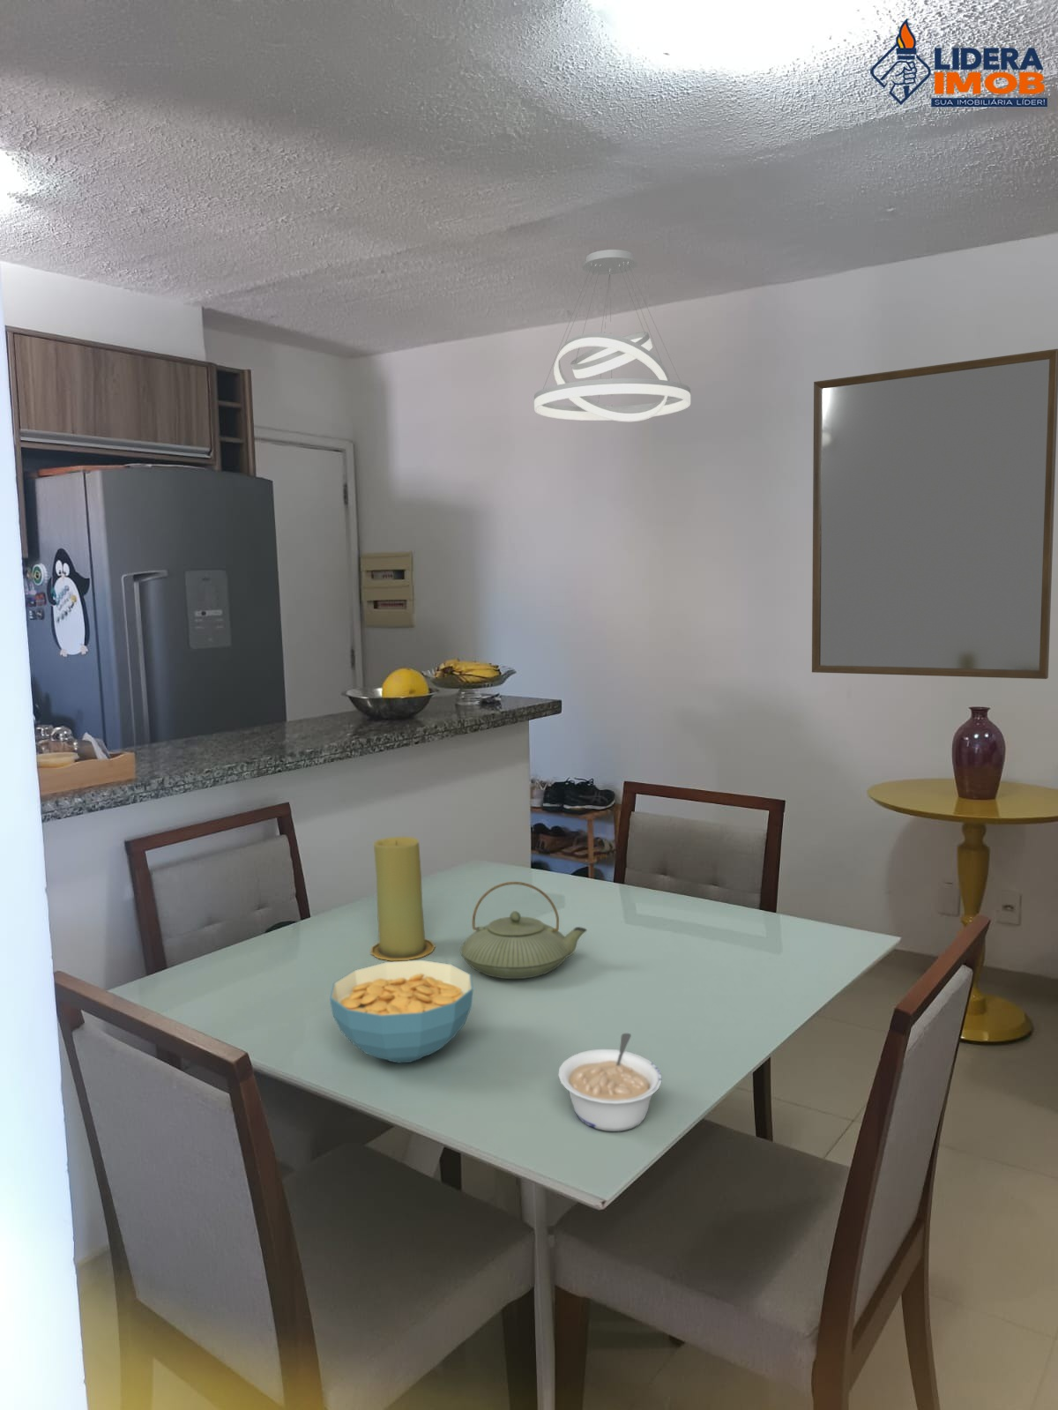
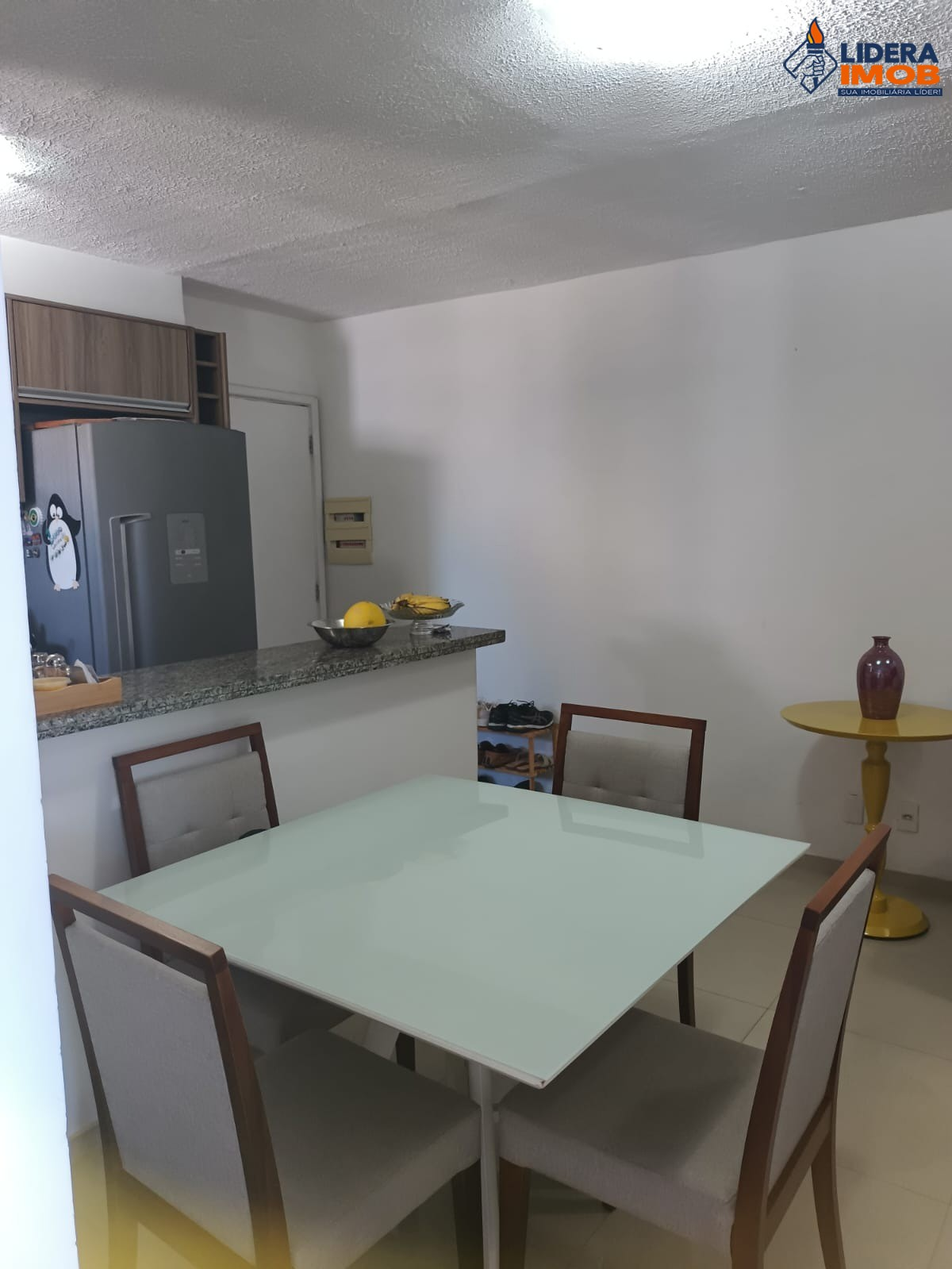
- home mirror [811,348,1058,680]
- cereal bowl [329,959,475,1063]
- legume [557,1032,662,1132]
- pendant light [533,249,691,422]
- teapot [459,881,588,980]
- candle [370,836,436,961]
